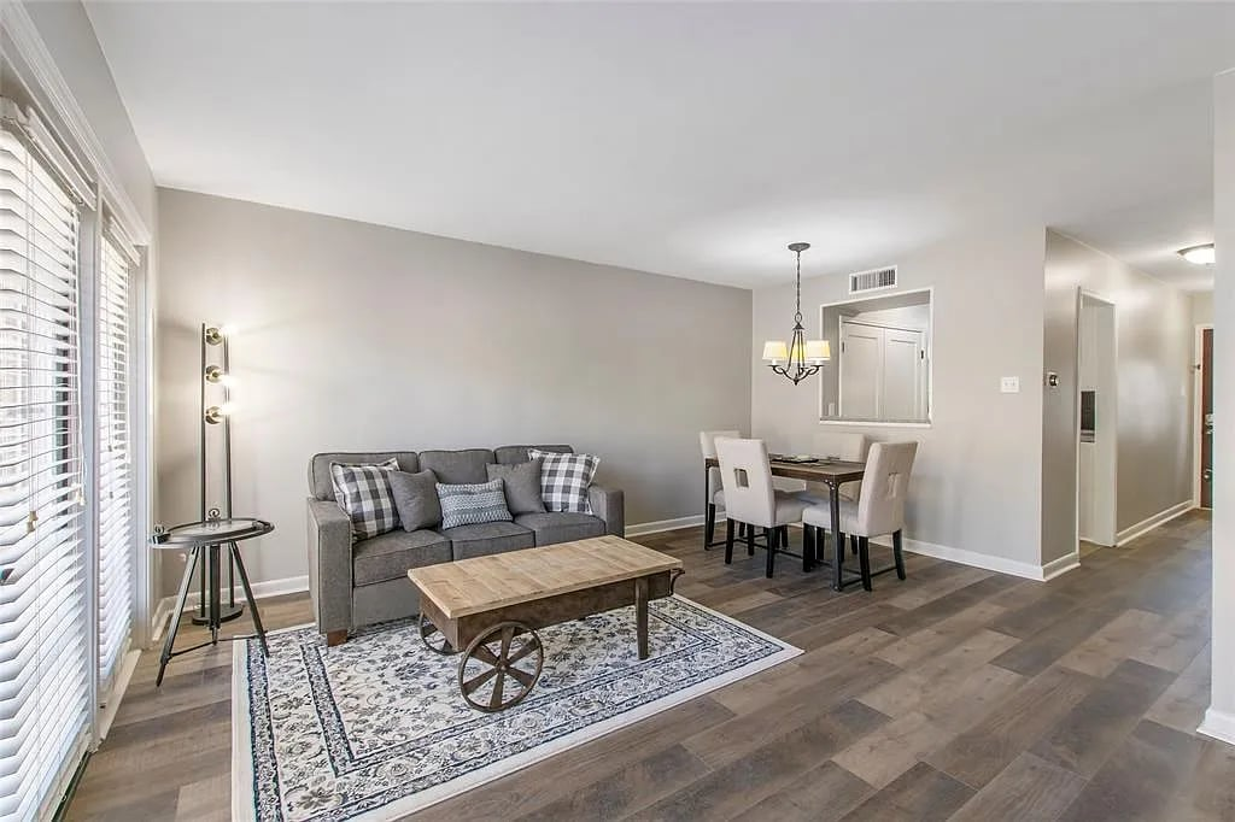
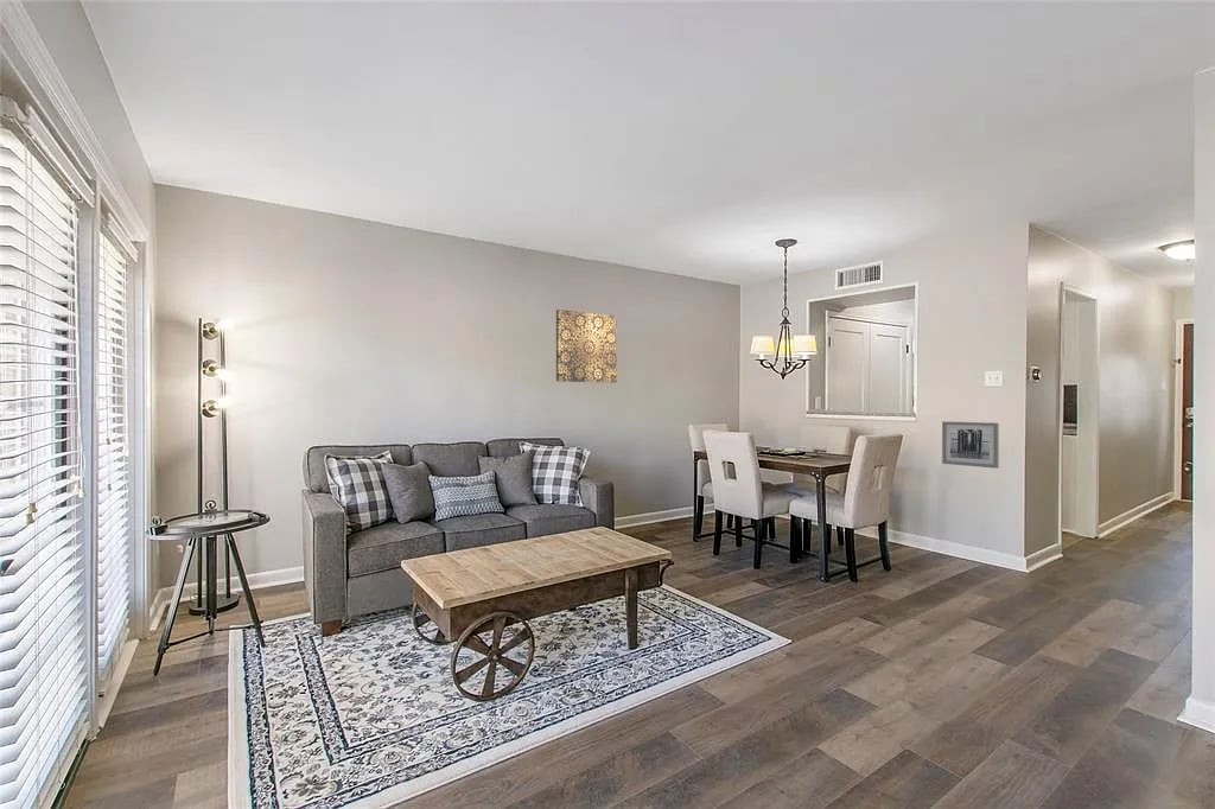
+ wall art [941,420,1000,470]
+ wall art [555,308,618,384]
